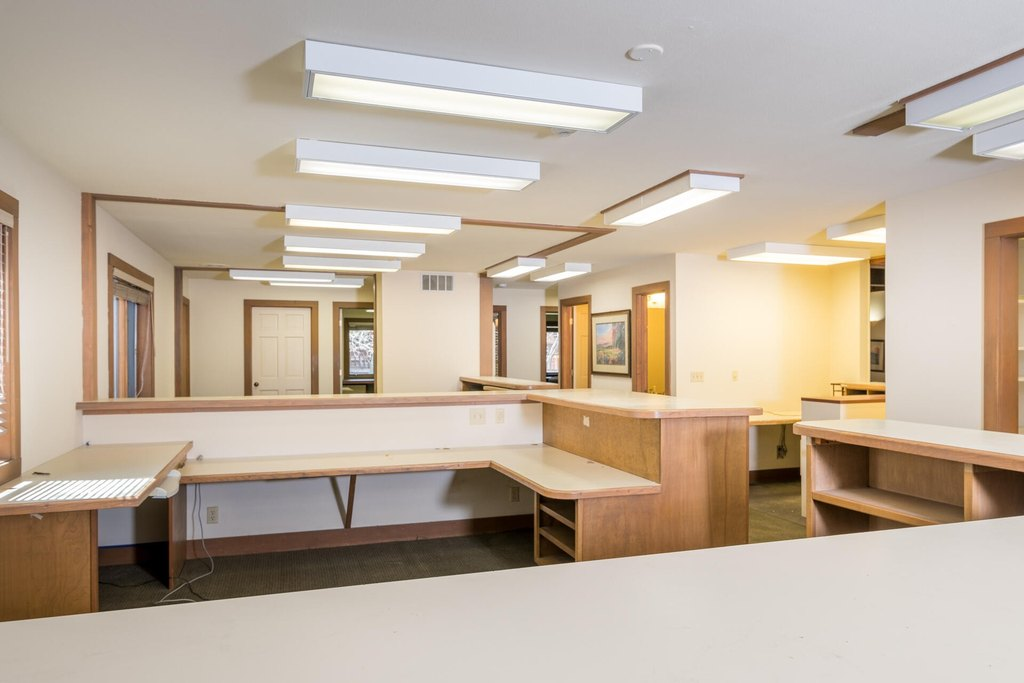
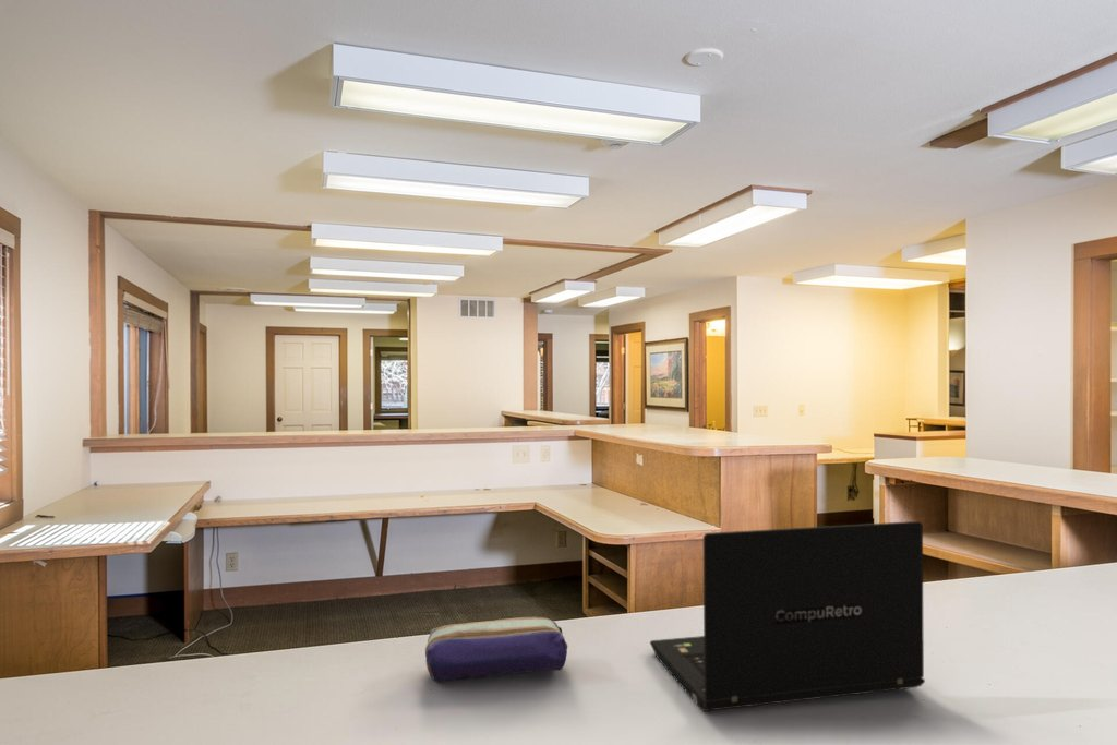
+ laptop [649,520,926,712]
+ pencil case [424,616,568,683]
